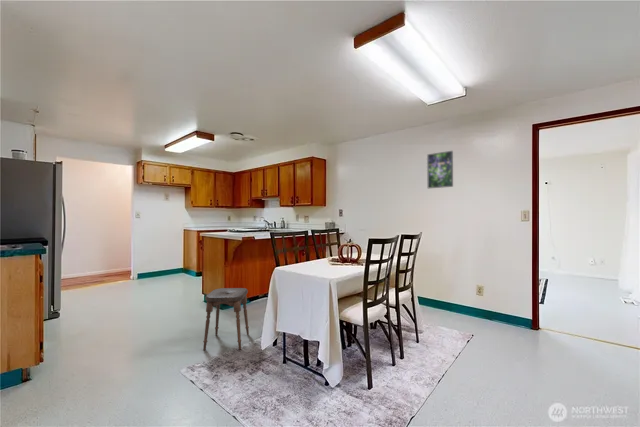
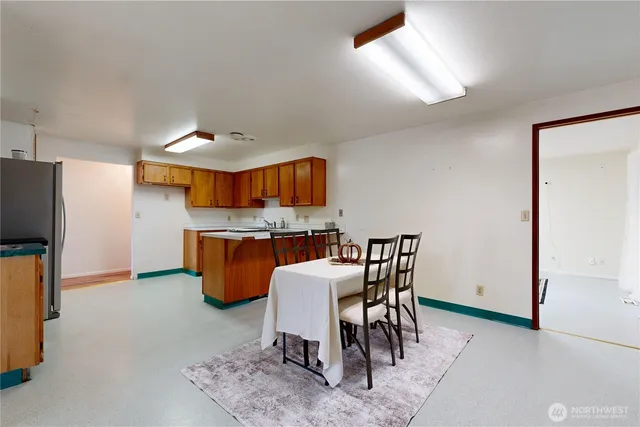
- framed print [426,150,454,189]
- stool [202,287,250,351]
